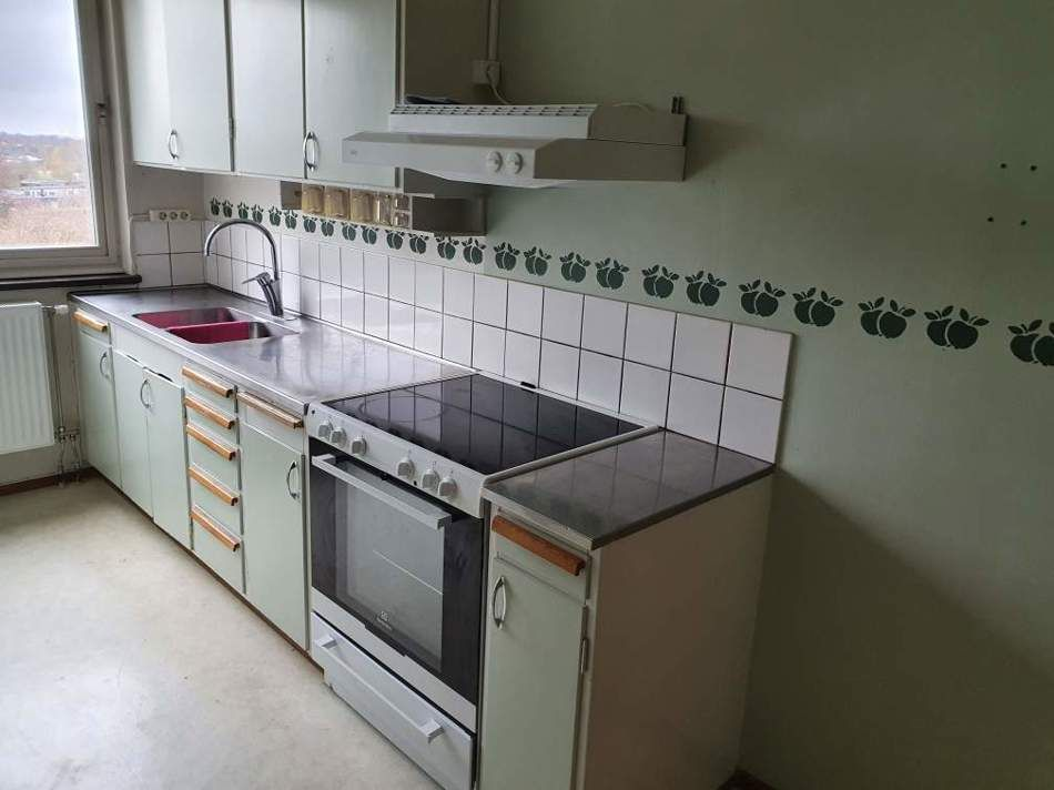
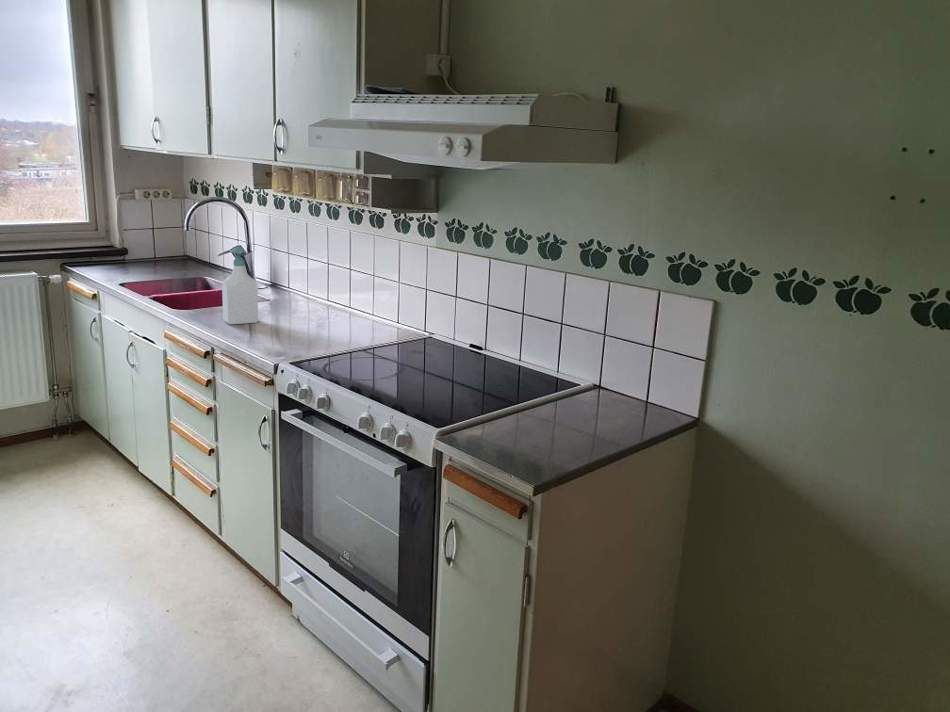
+ soap bottle [221,246,259,325]
